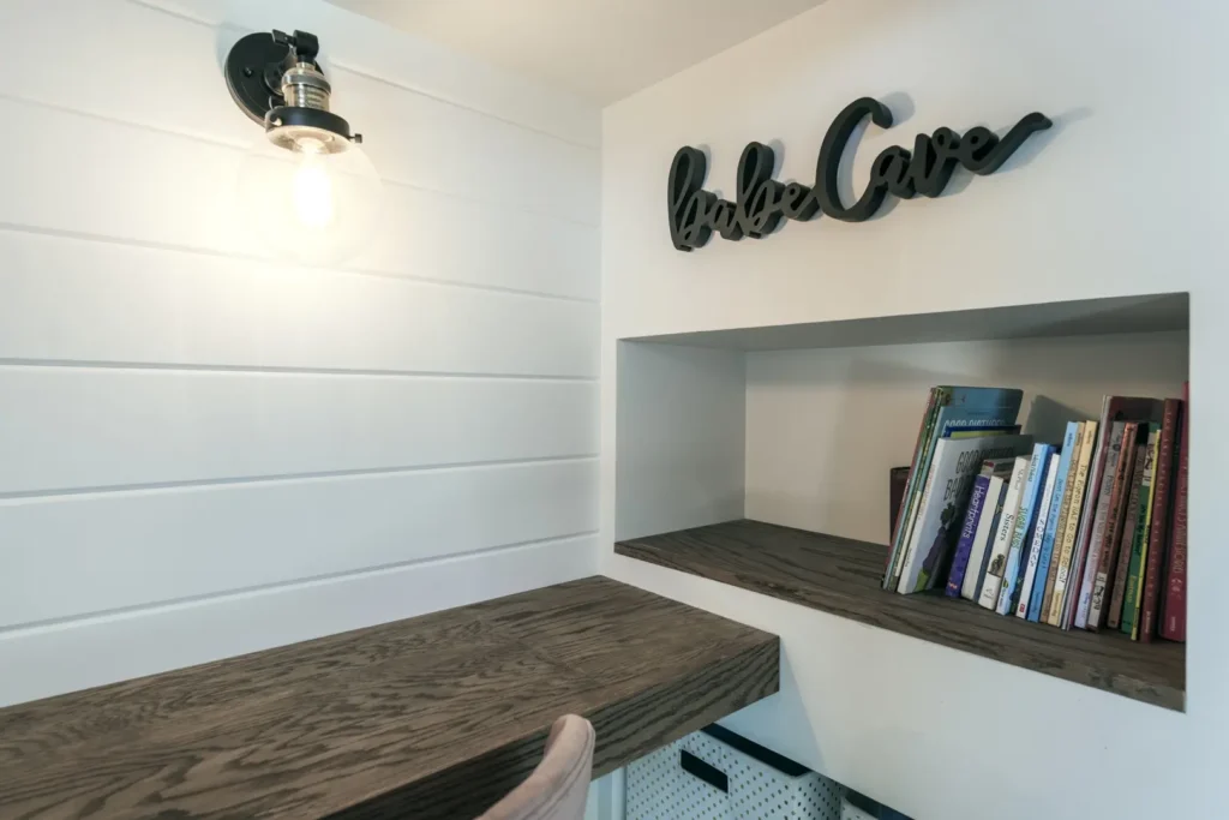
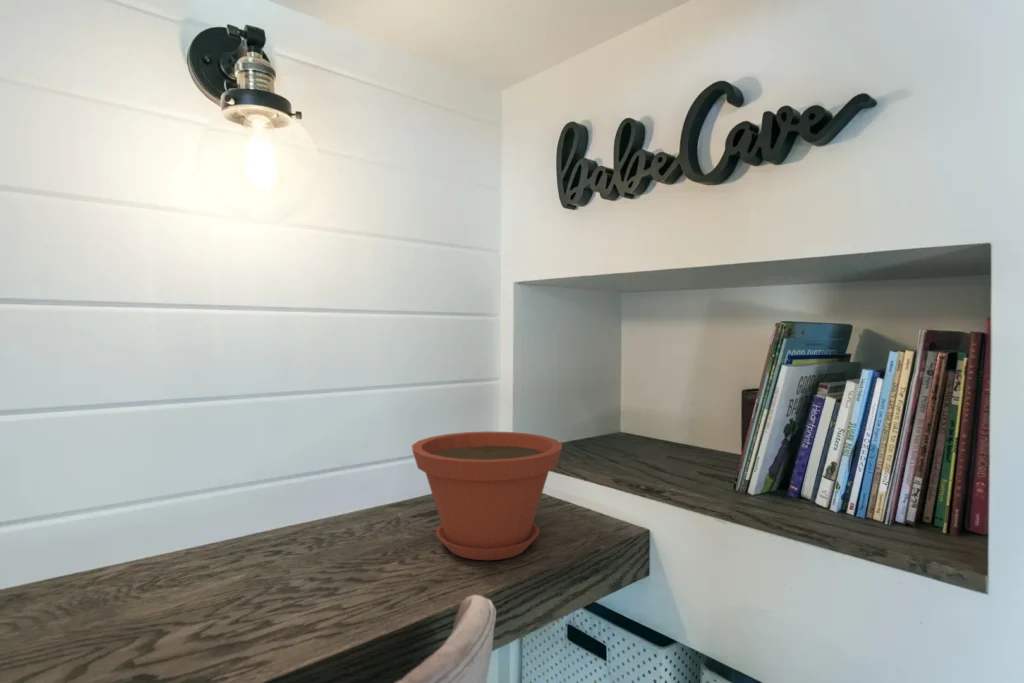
+ plant pot [411,430,563,561]
